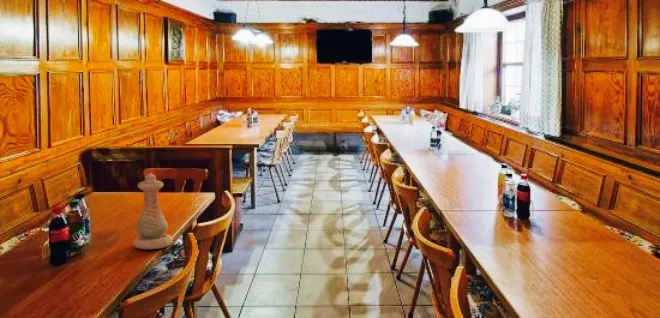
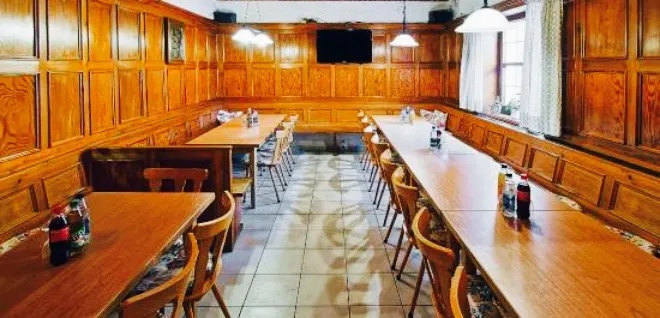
- vase [132,172,174,250]
